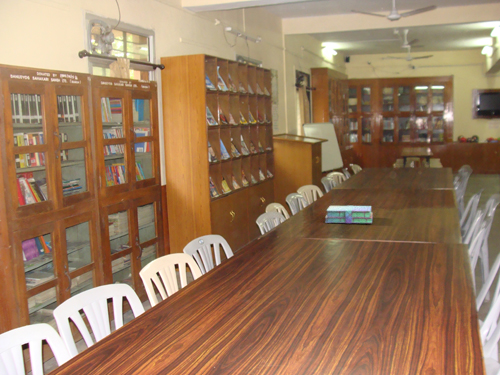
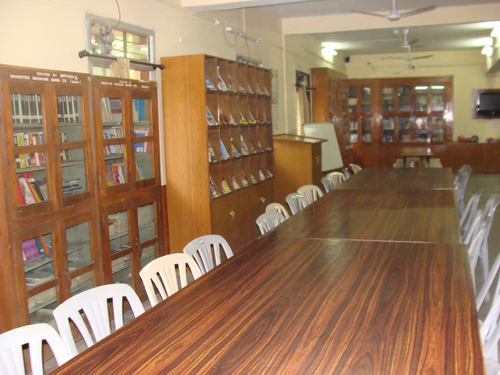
- stack of books [324,205,374,224]
